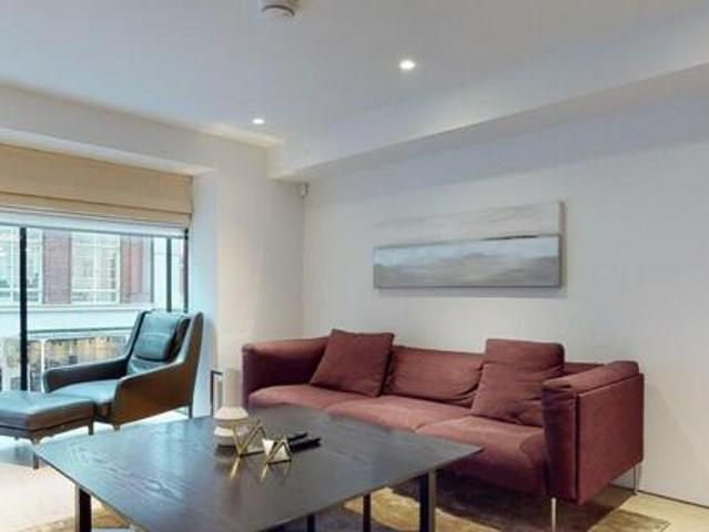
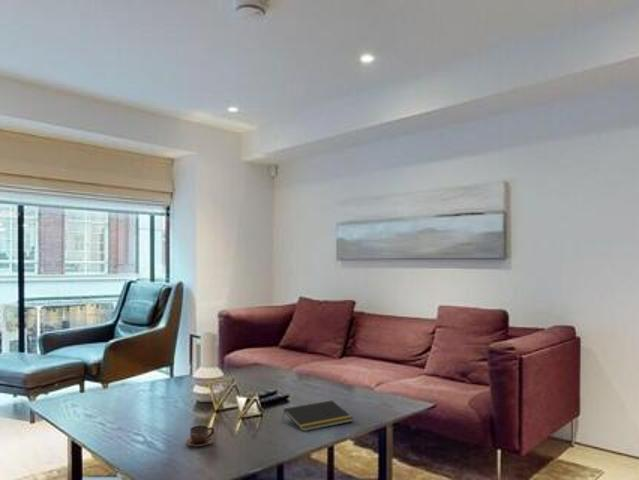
+ cup [185,424,215,448]
+ notepad [282,399,354,432]
